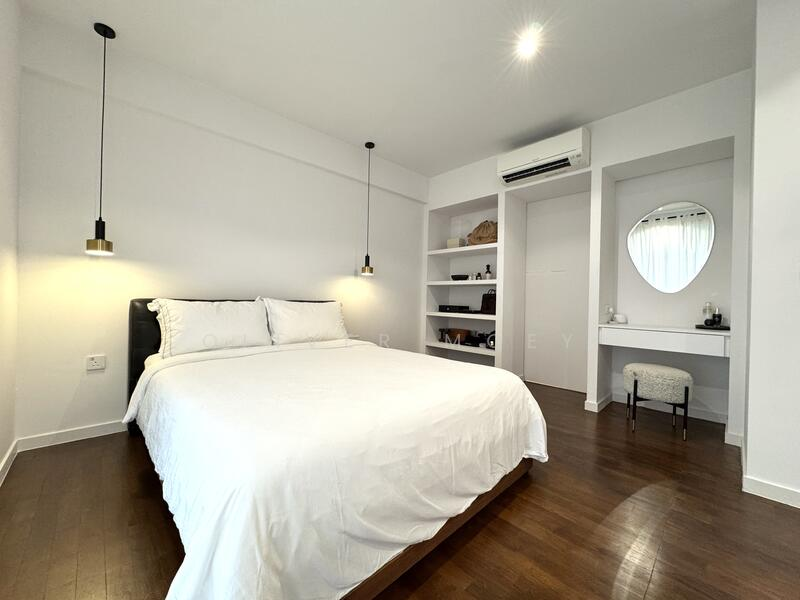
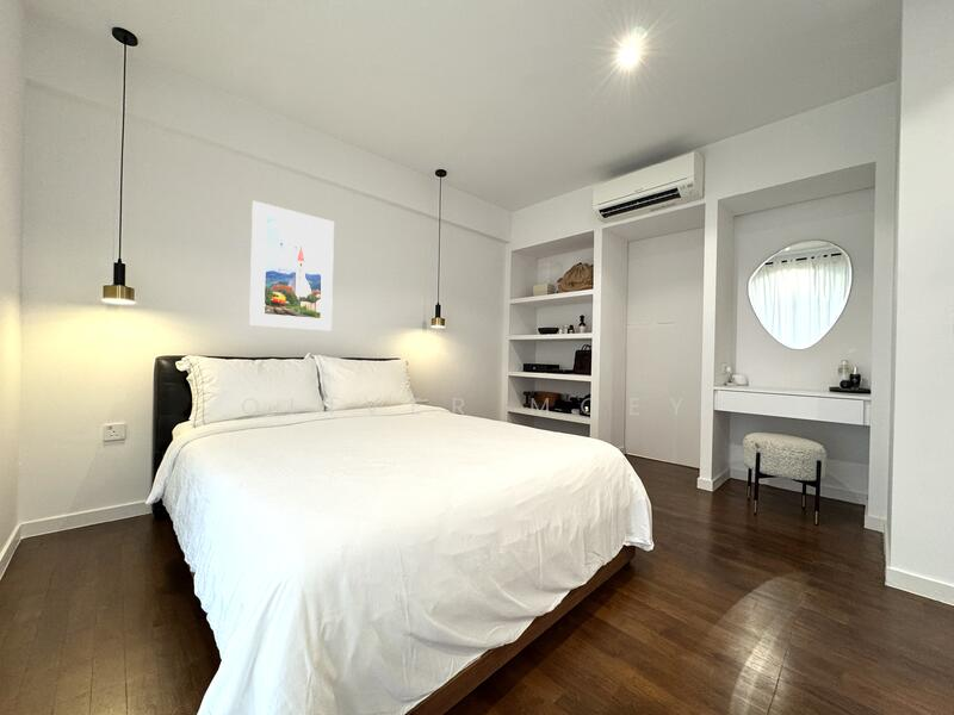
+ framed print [248,200,335,331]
